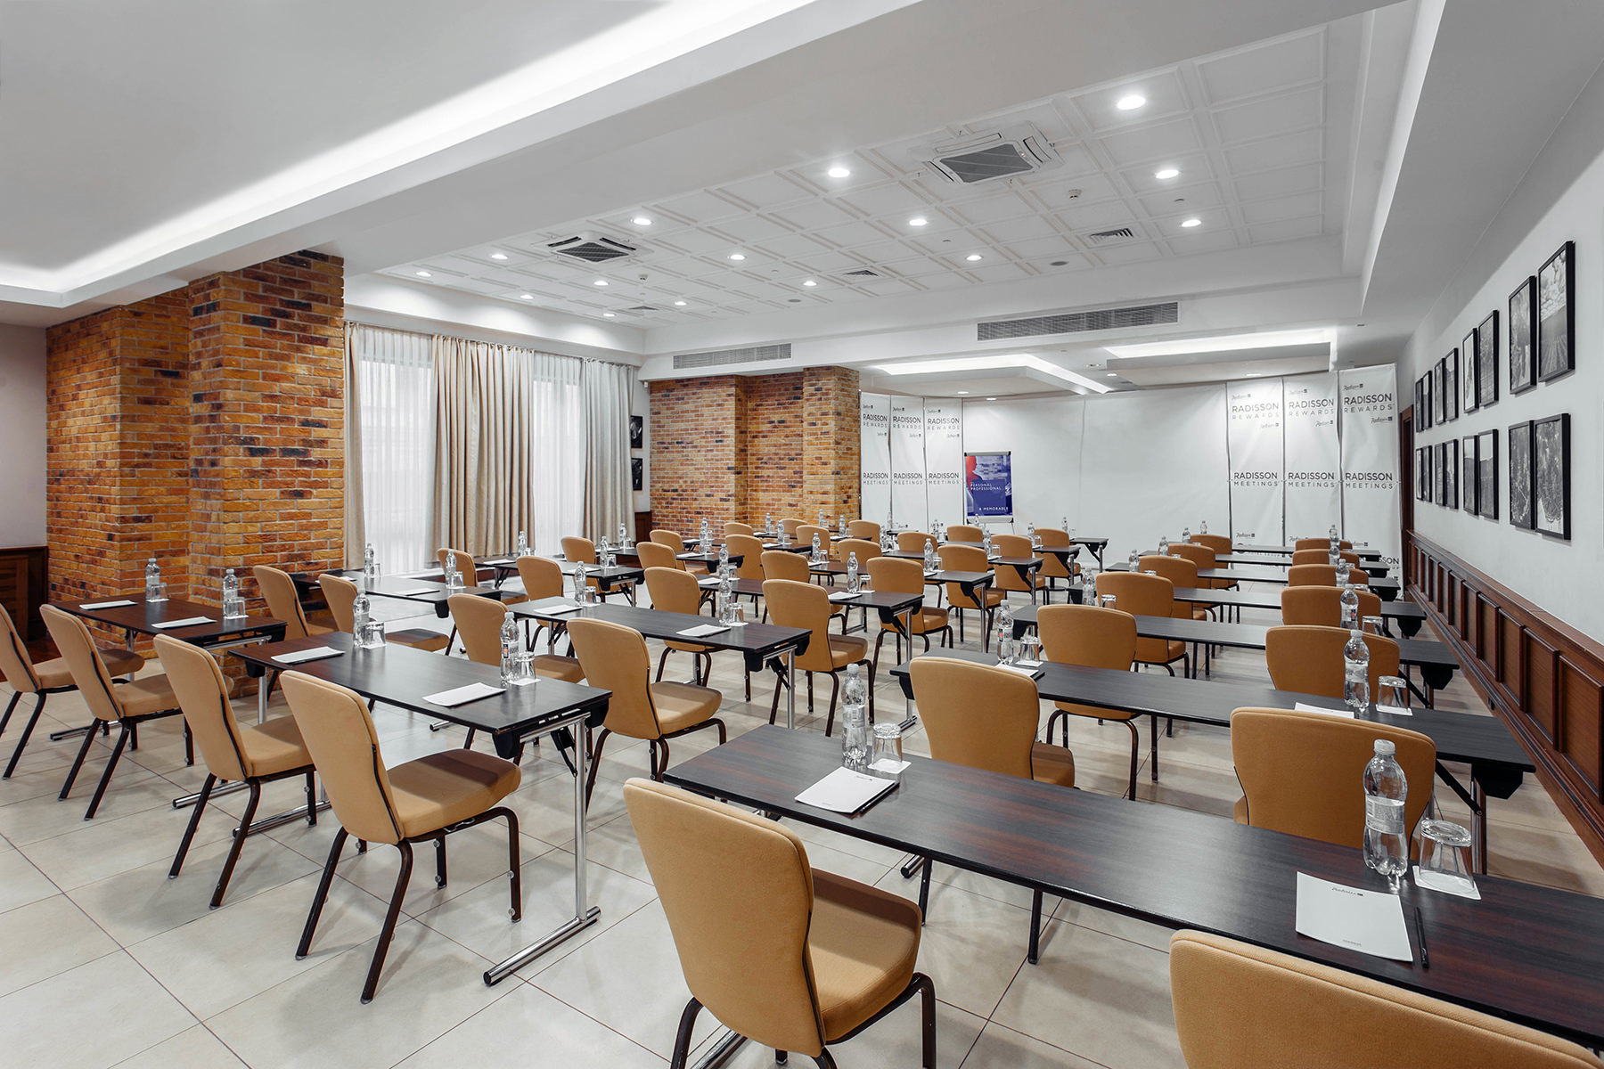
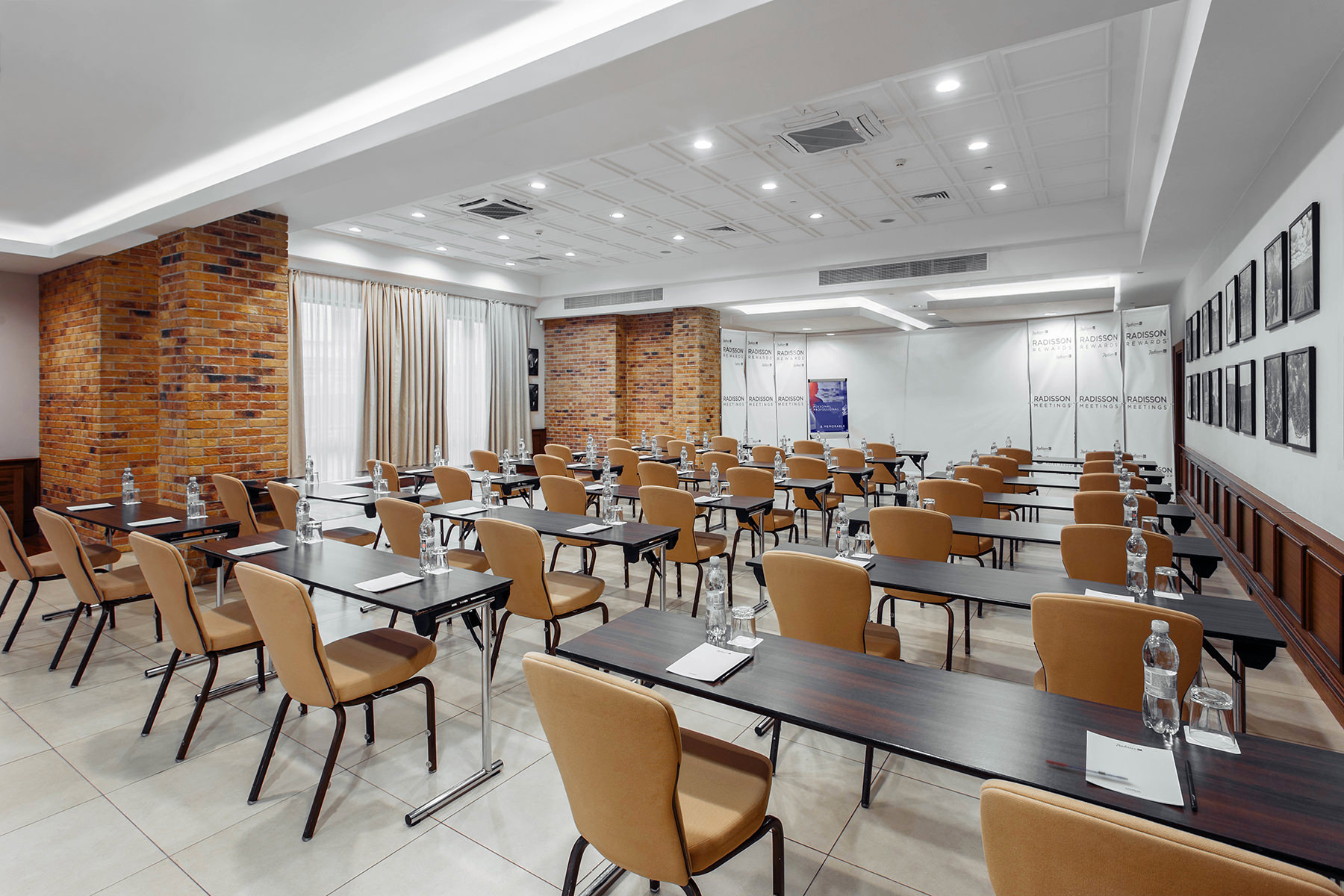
+ pen [1045,759,1129,782]
